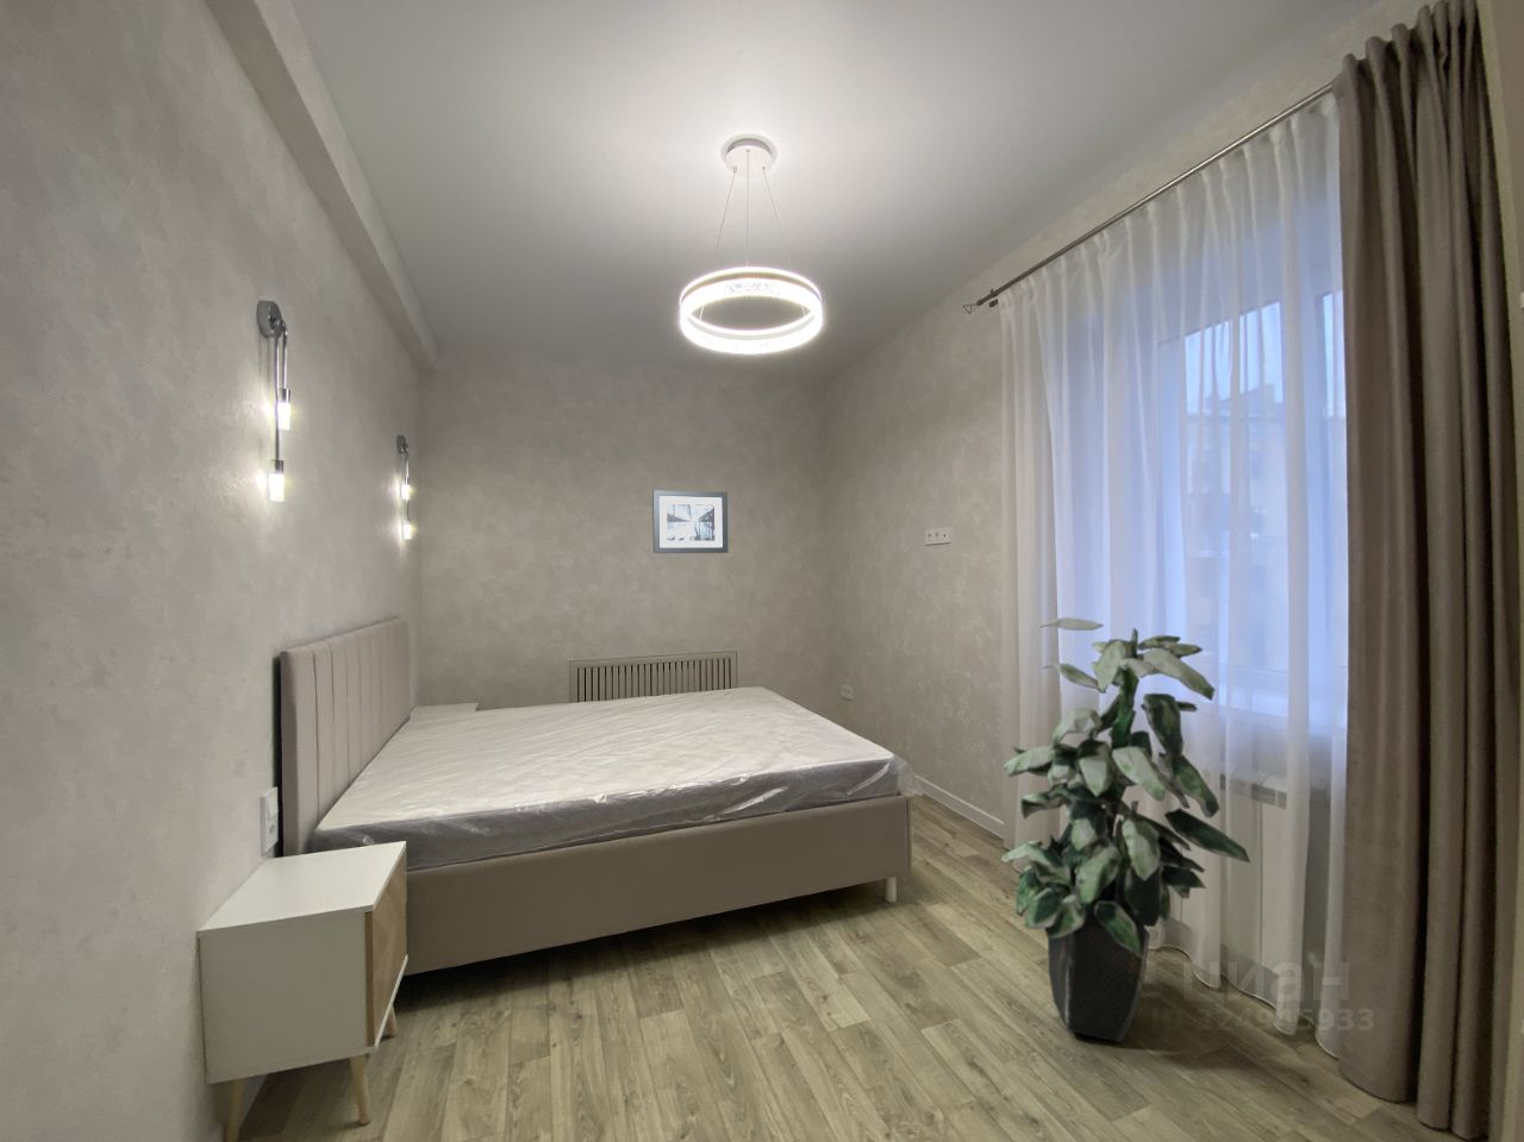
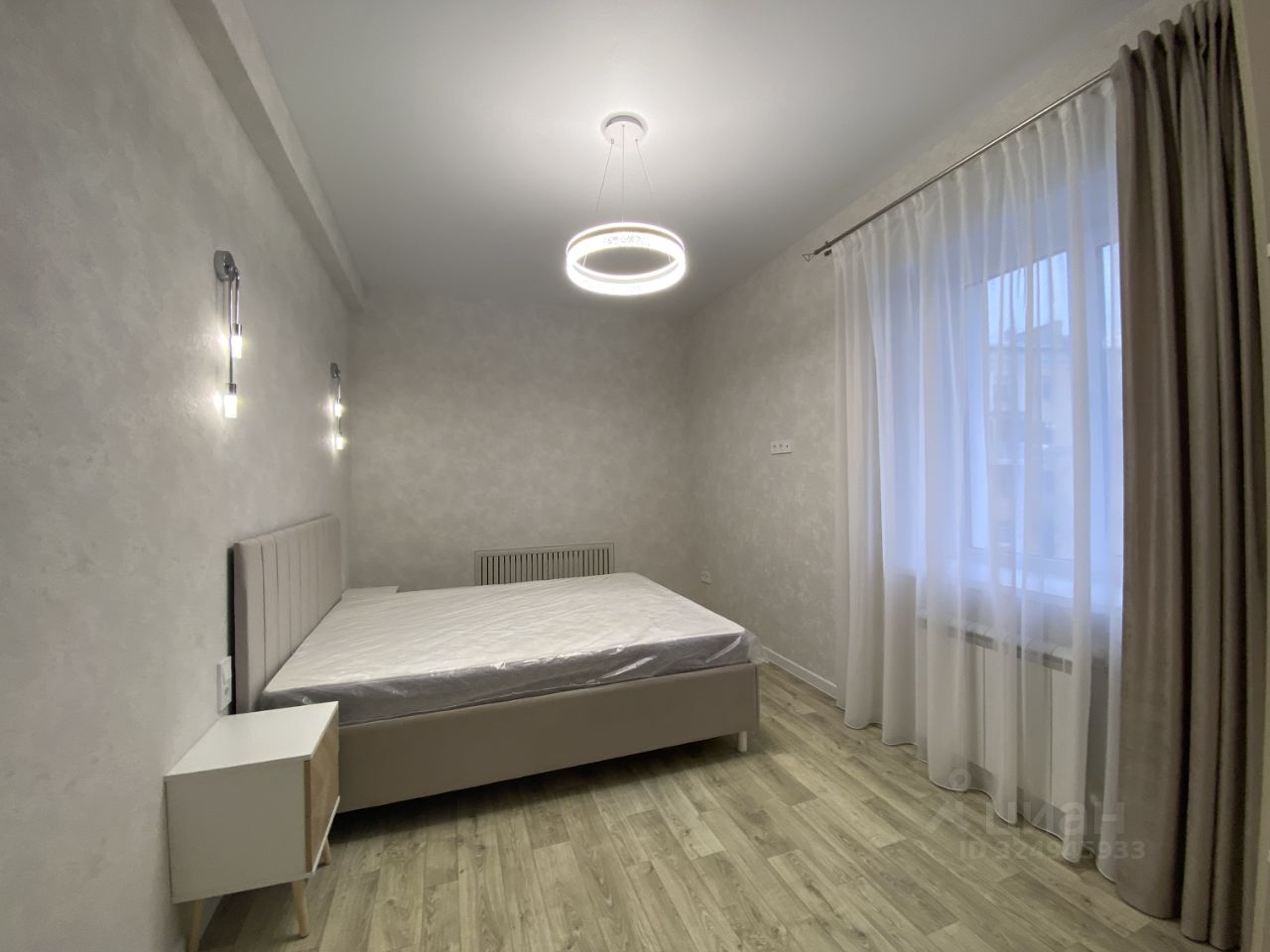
- wall art [652,489,728,554]
- indoor plant [1000,617,1253,1044]
